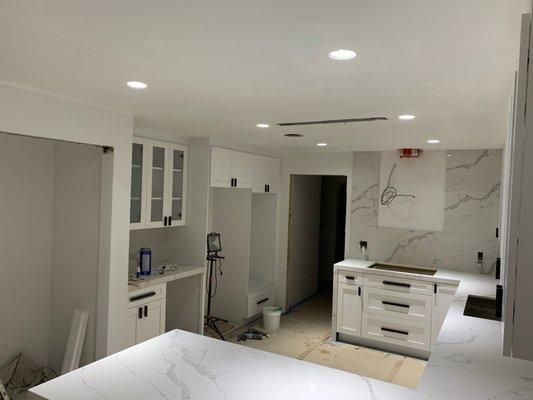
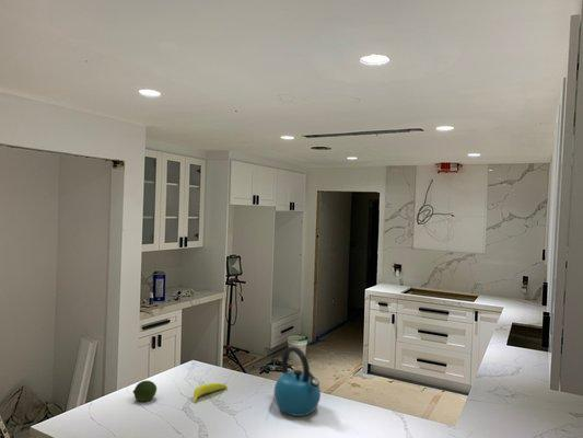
+ kettle [272,346,322,417]
+ fruit [131,380,158,403]
+ banana [193,382,229,403]
